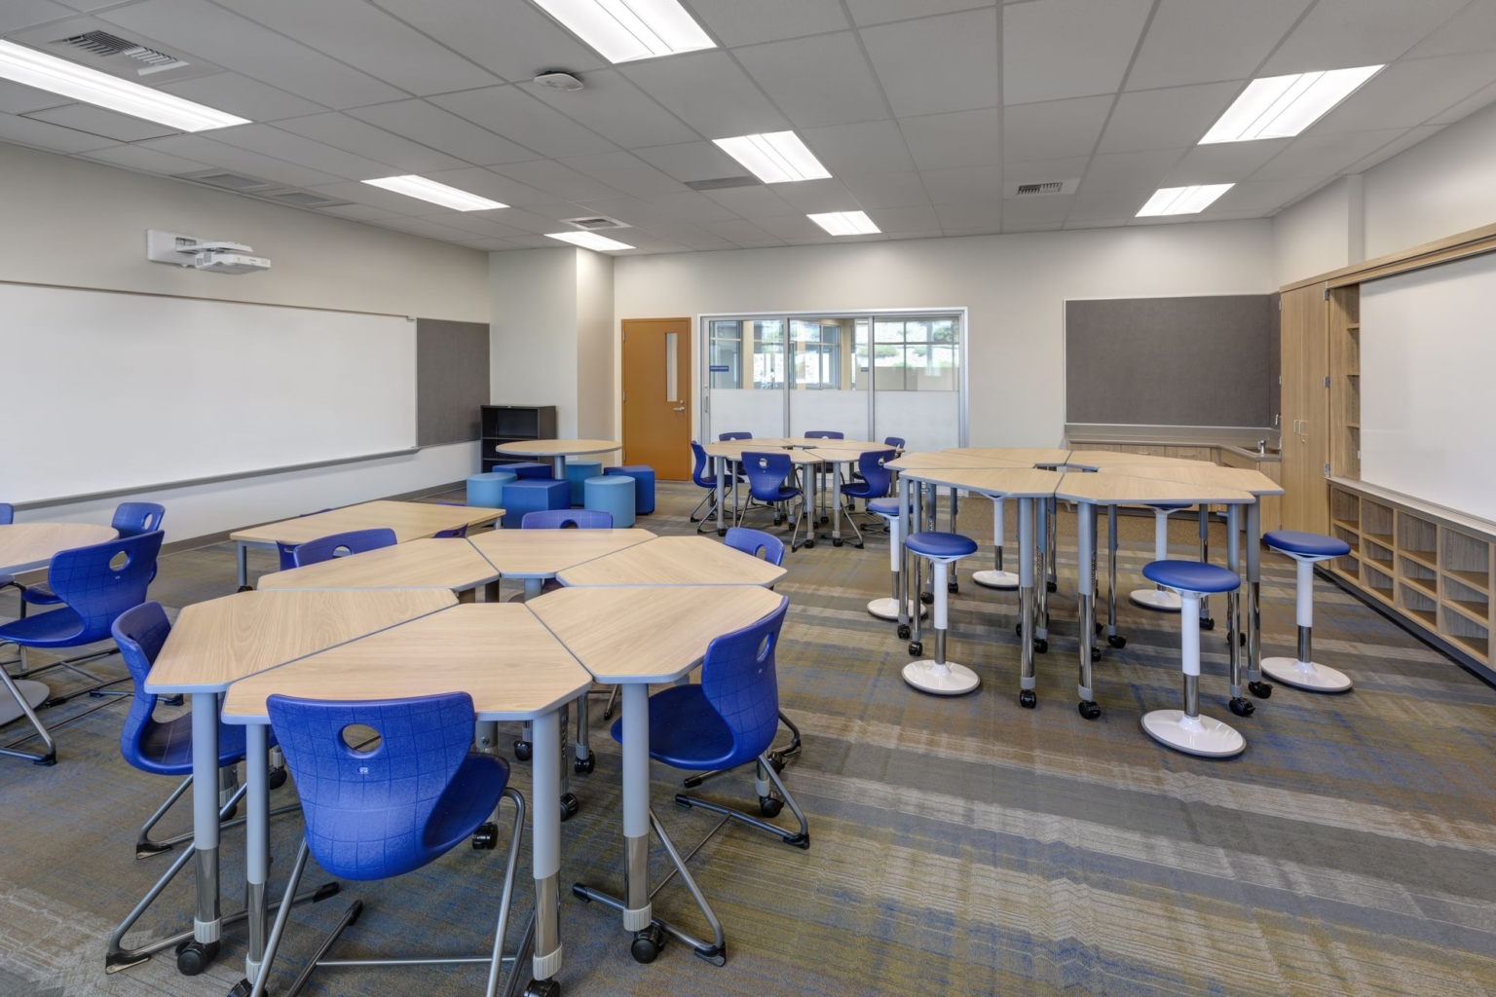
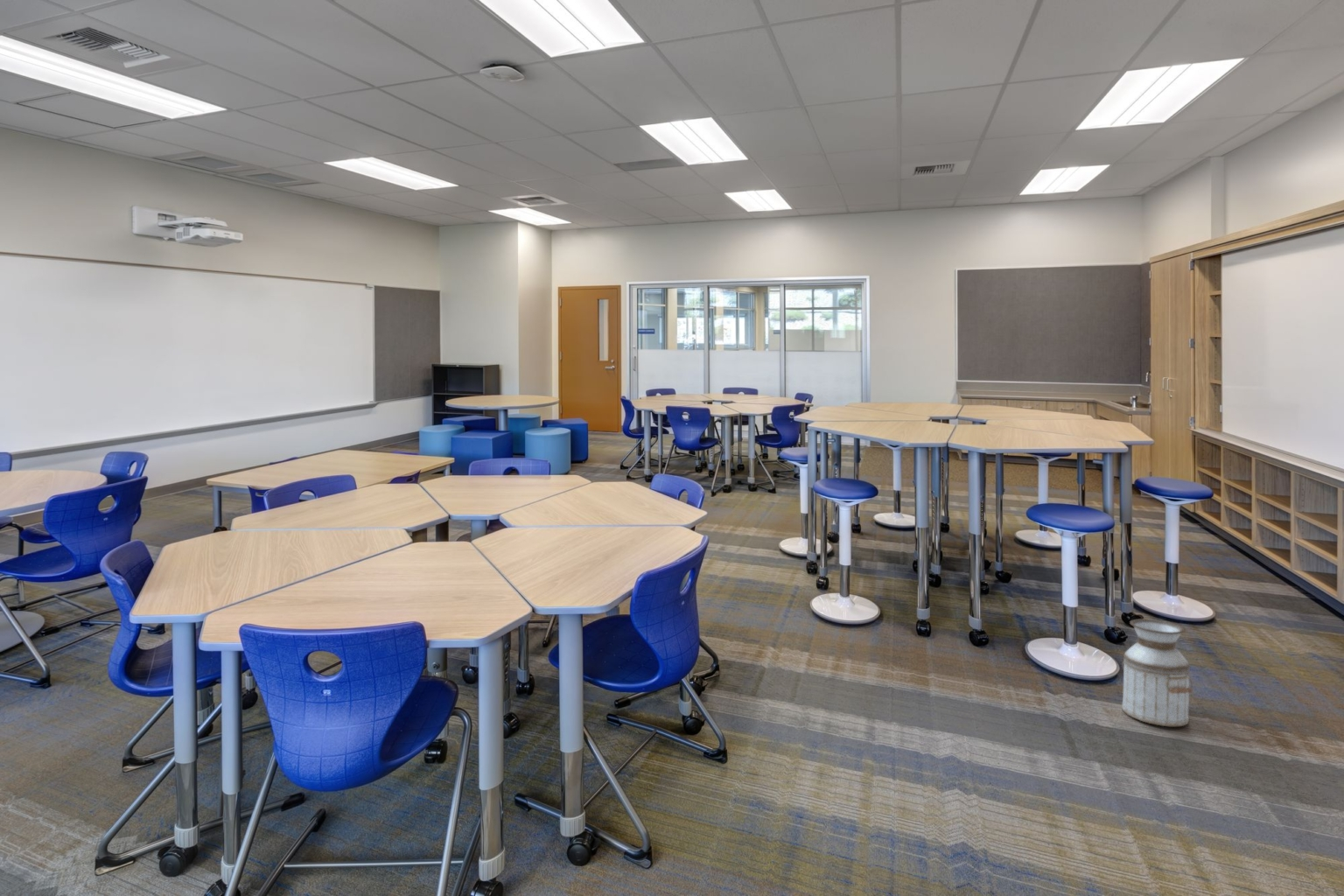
+ planter [1121,618,1194,727]
